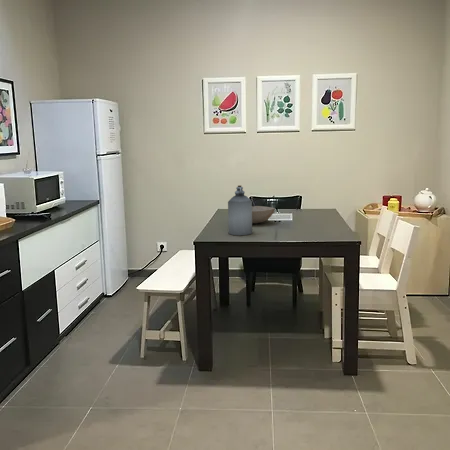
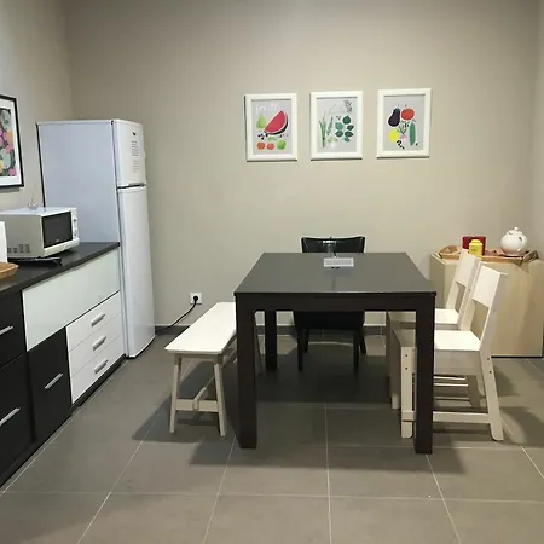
- bowl [252,205,276,224]
- bottle [227,184,253,236]
